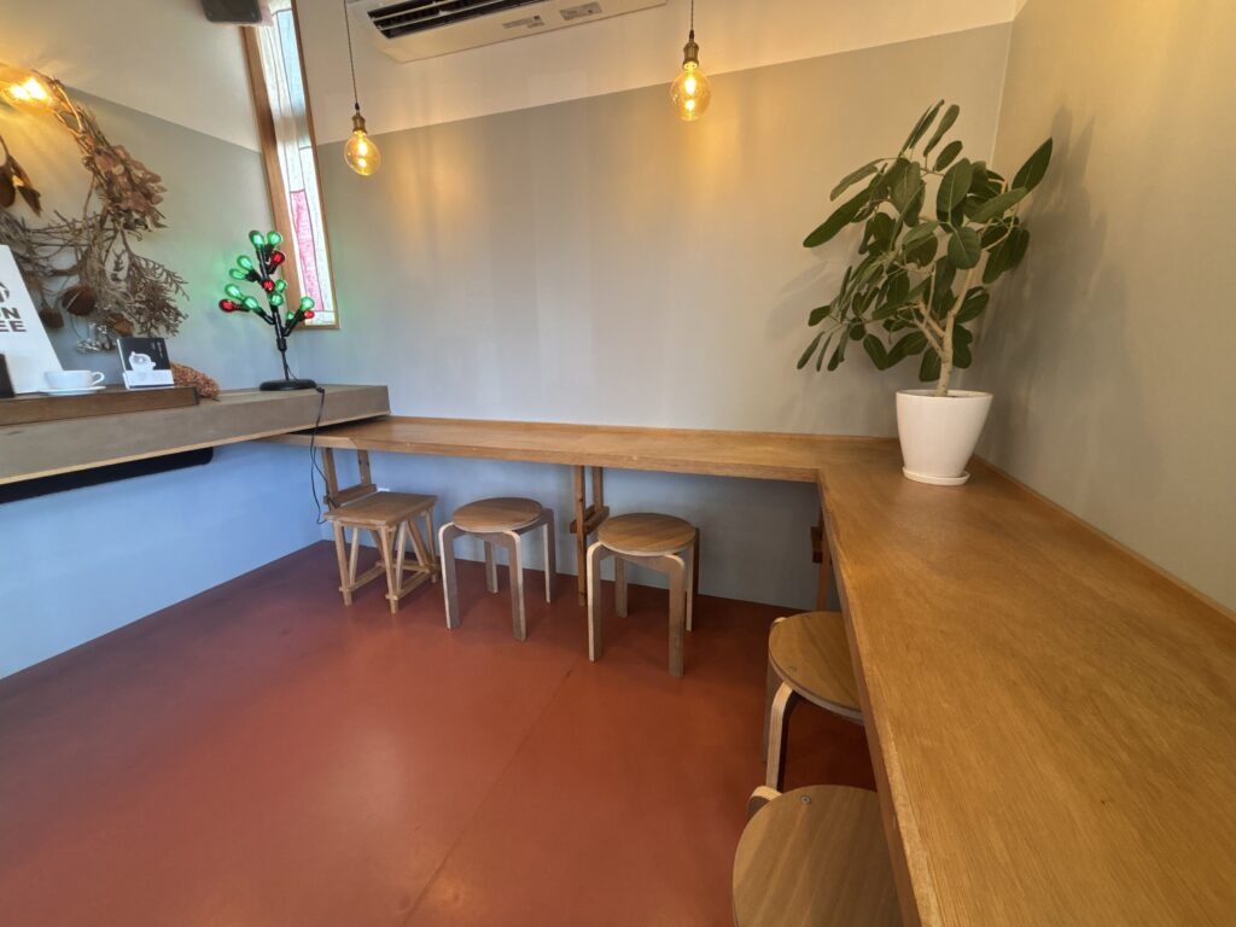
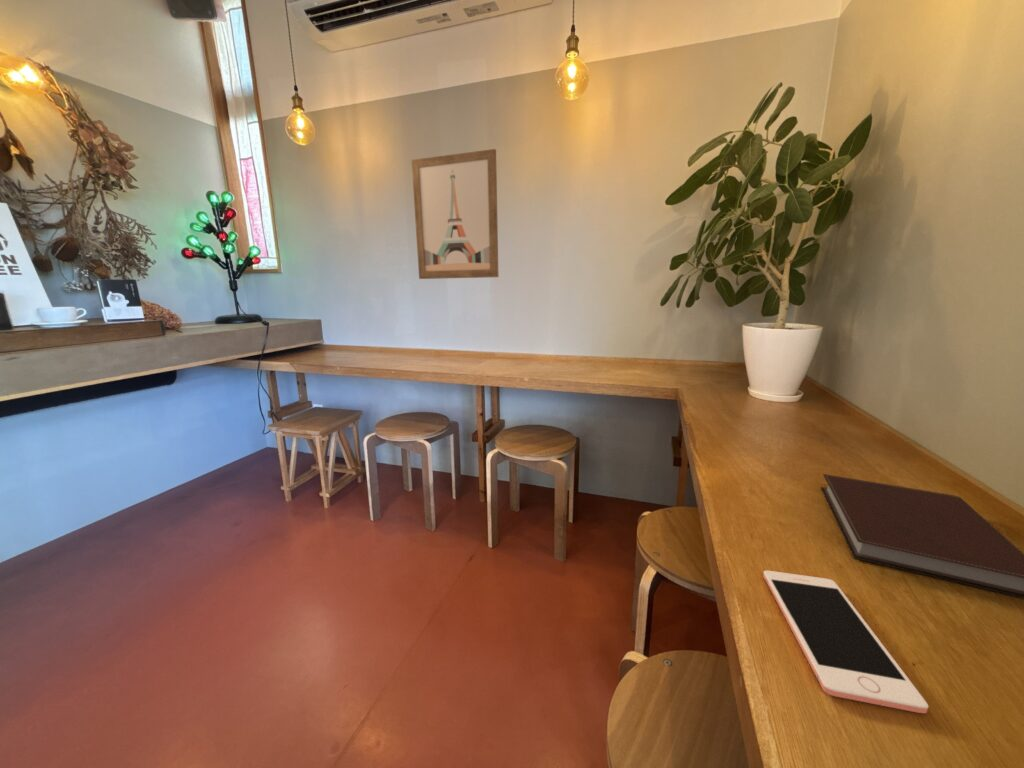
+ wall art [411,148,499,280]
+ cell phone [762,570,930,714]
+ notebook [820,473,1024,599]
